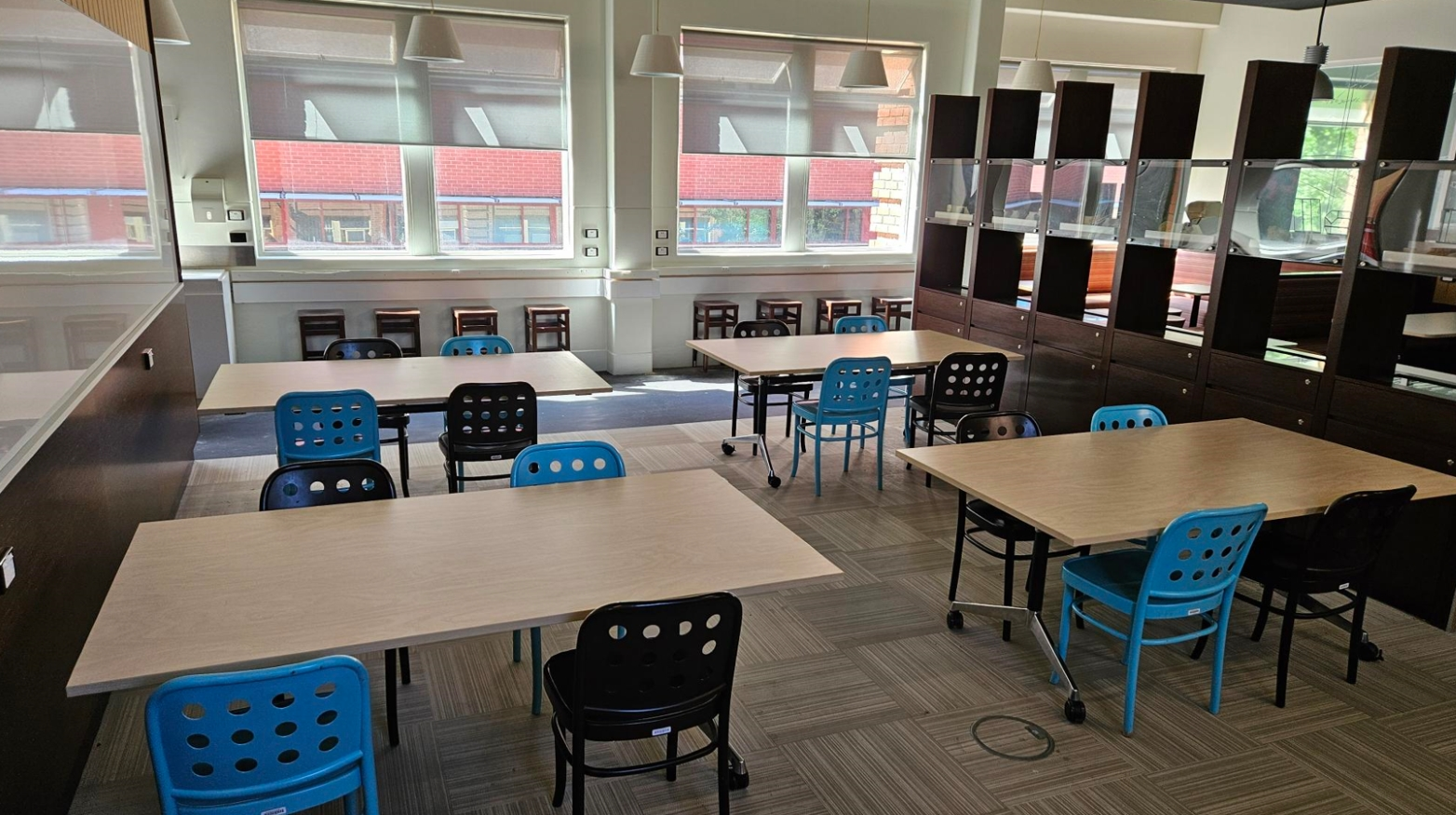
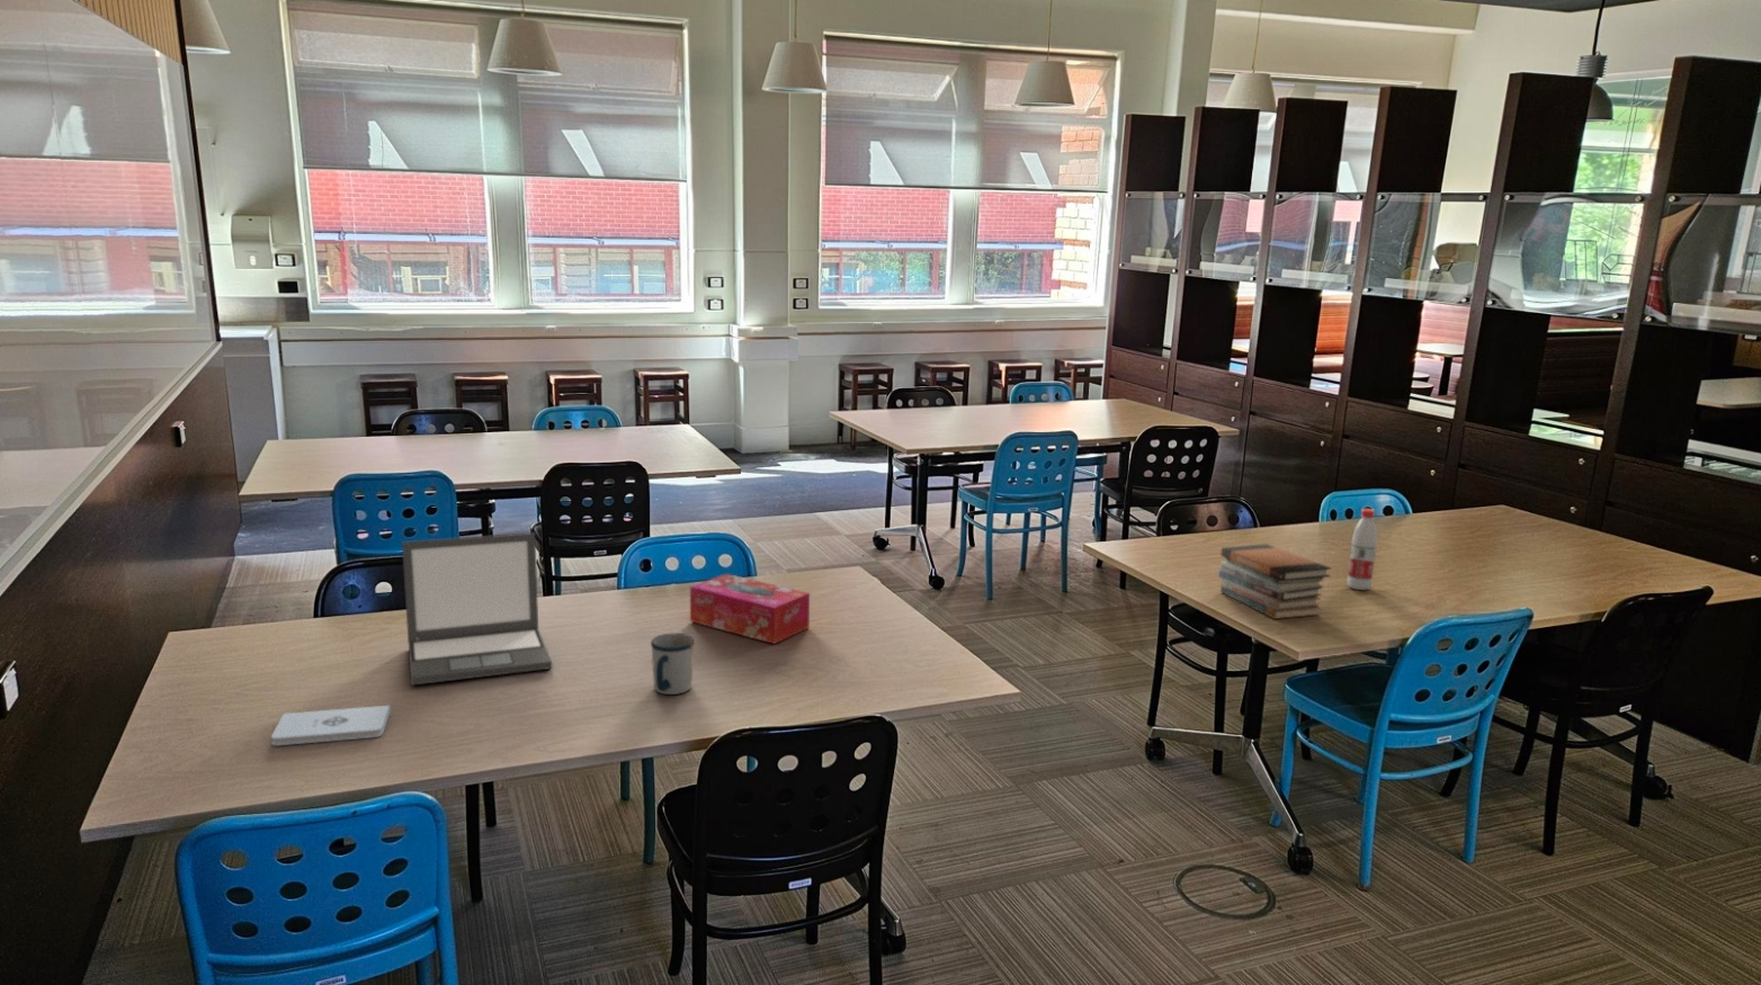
+ water bottle [1345,508,1378,591]
+ tissue box [689,573,810,645]
+ laptop [400,532,553,686]
+ book stack [1217,543,1332,620]
+ notepad [270,705,391,747]
+ mug [649,632,695,696]
